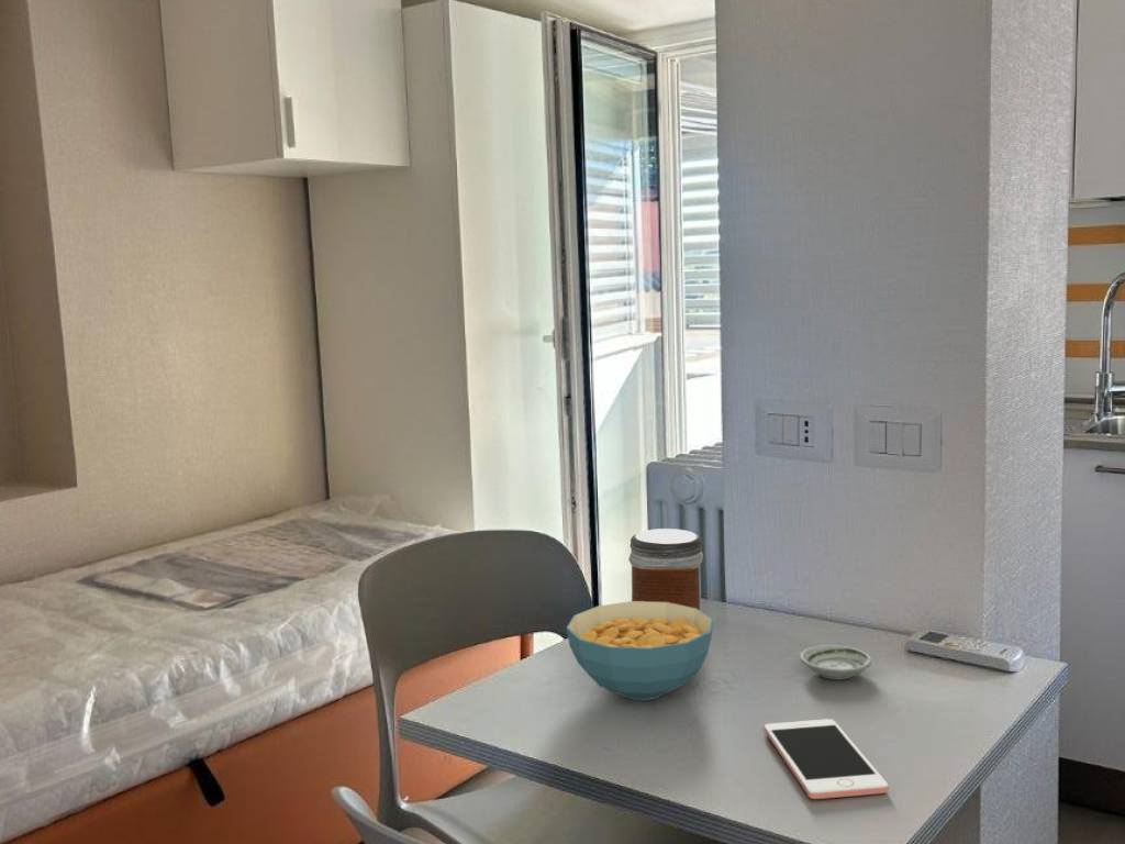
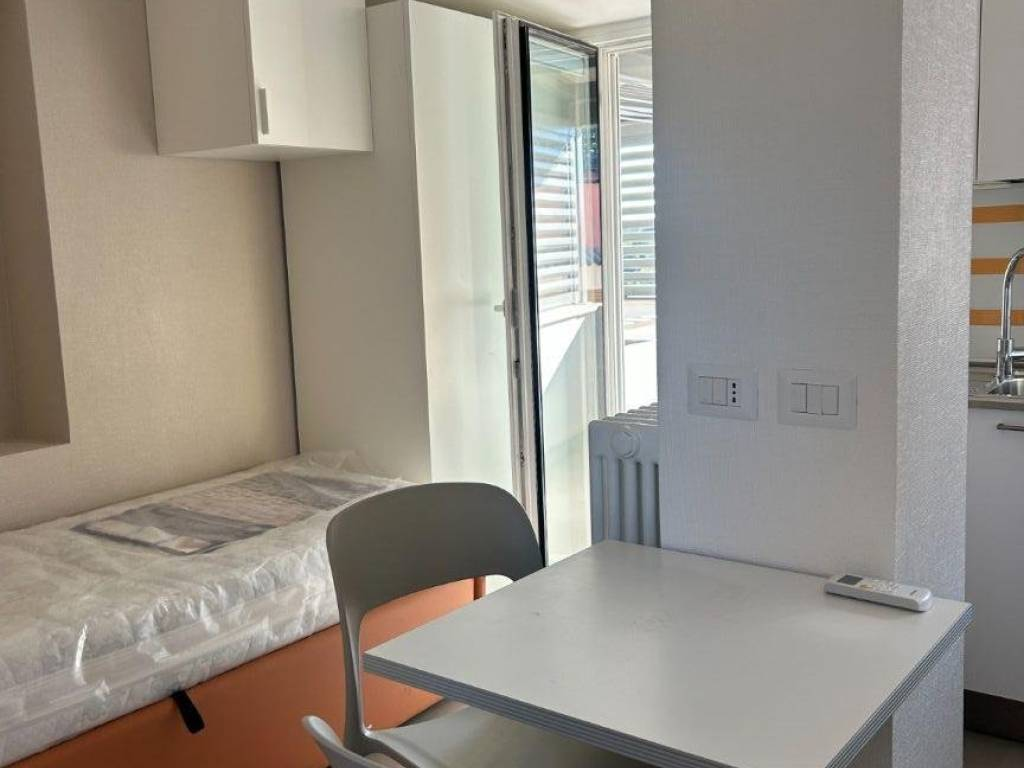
- cereal bowl [566,600,714,701]
- cell phone [764,718,890,800]
- jar [627,528,704,612]
- saucer [799,644,872,680]
